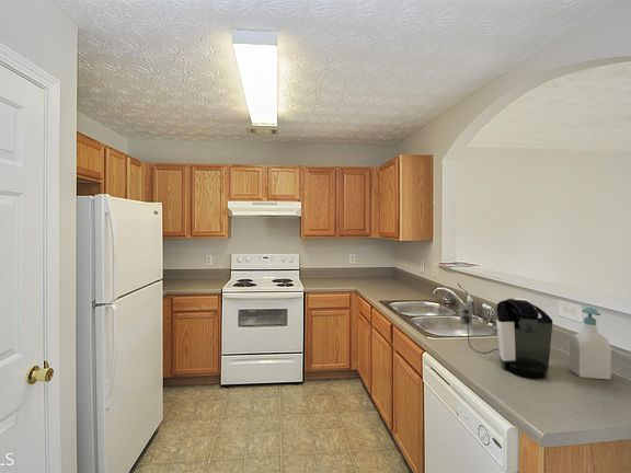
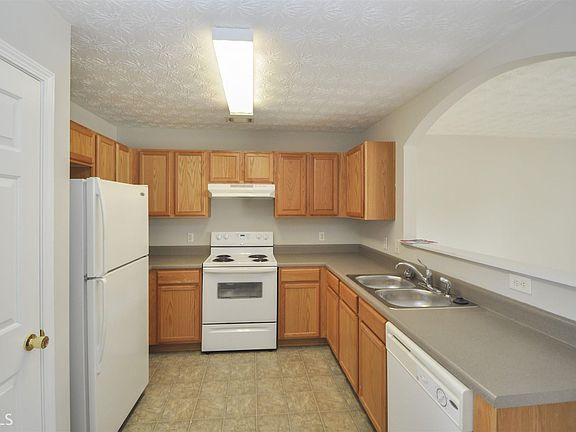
- coffee maker [459,297,553,380]
- soap bottle [569,307,612,380]
